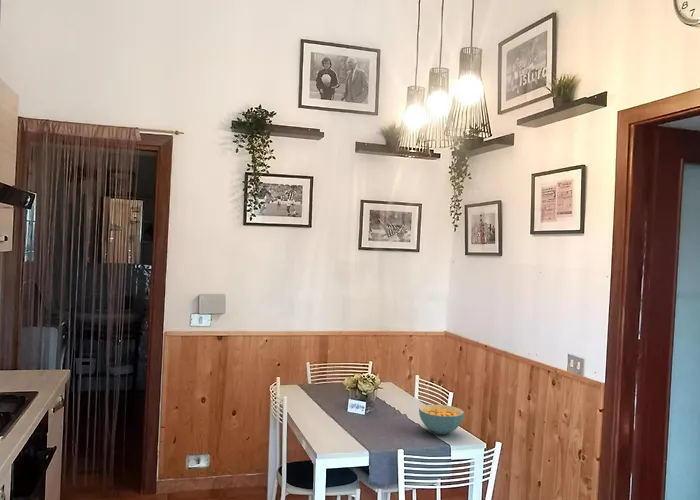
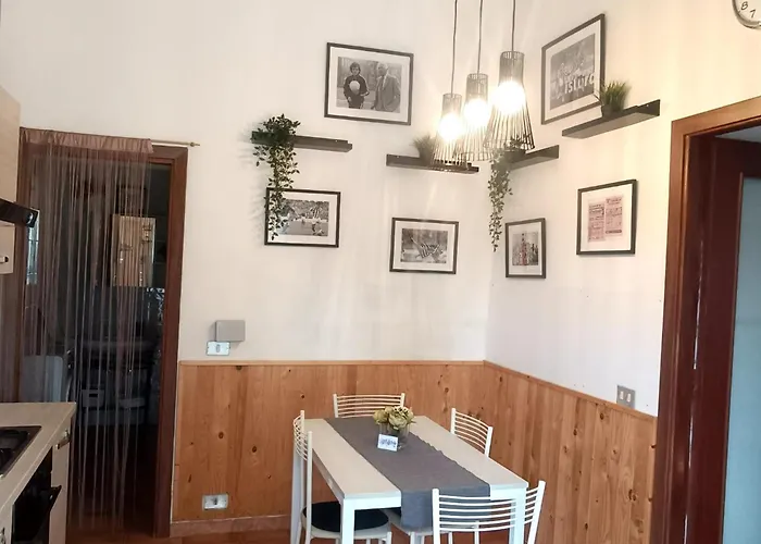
- cereal bowl [418,404,465,435]
